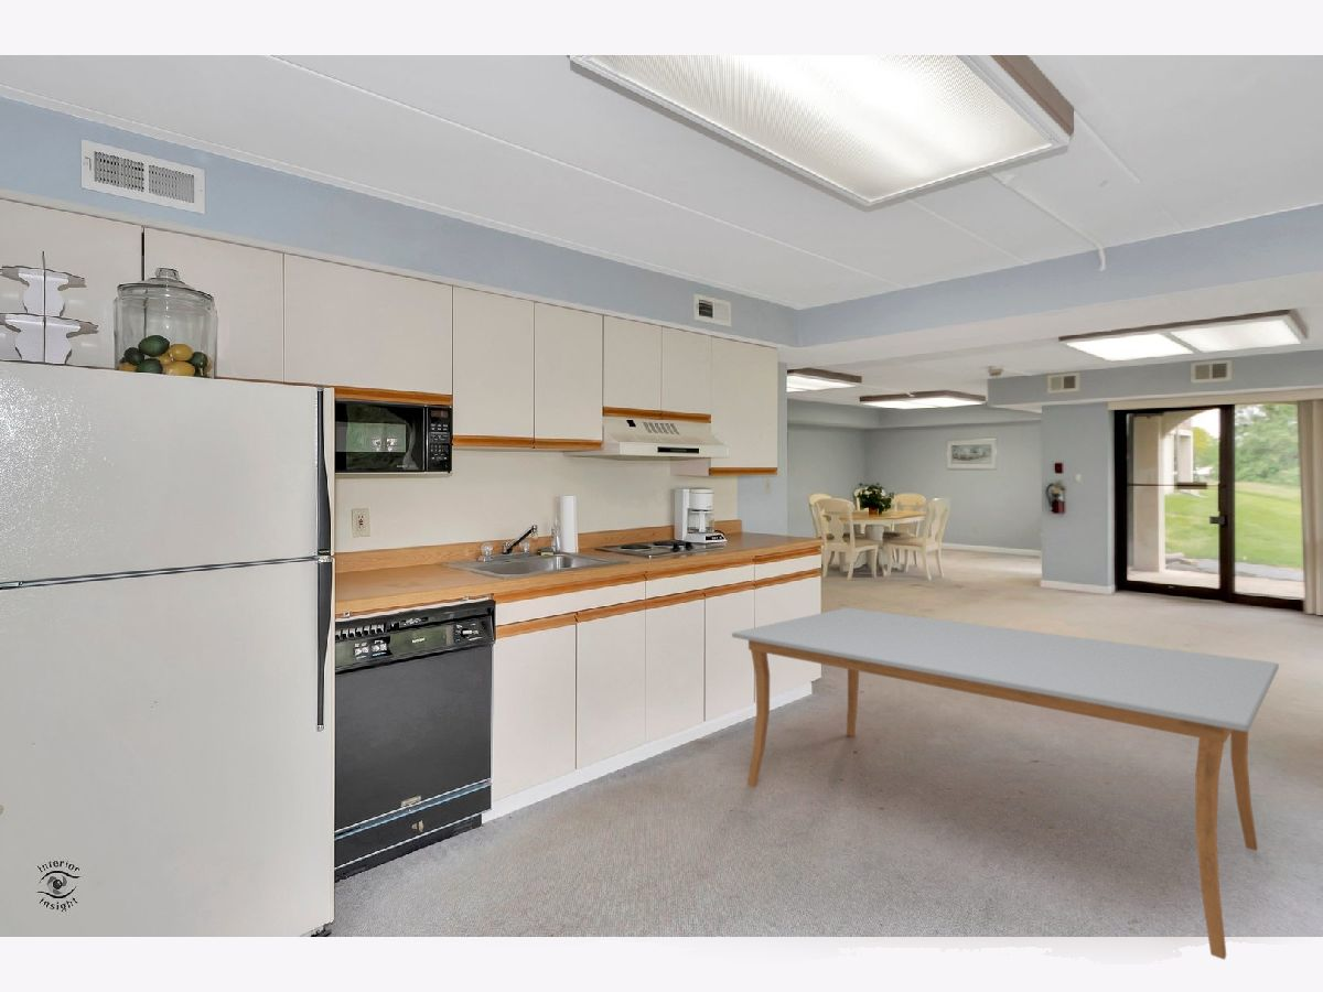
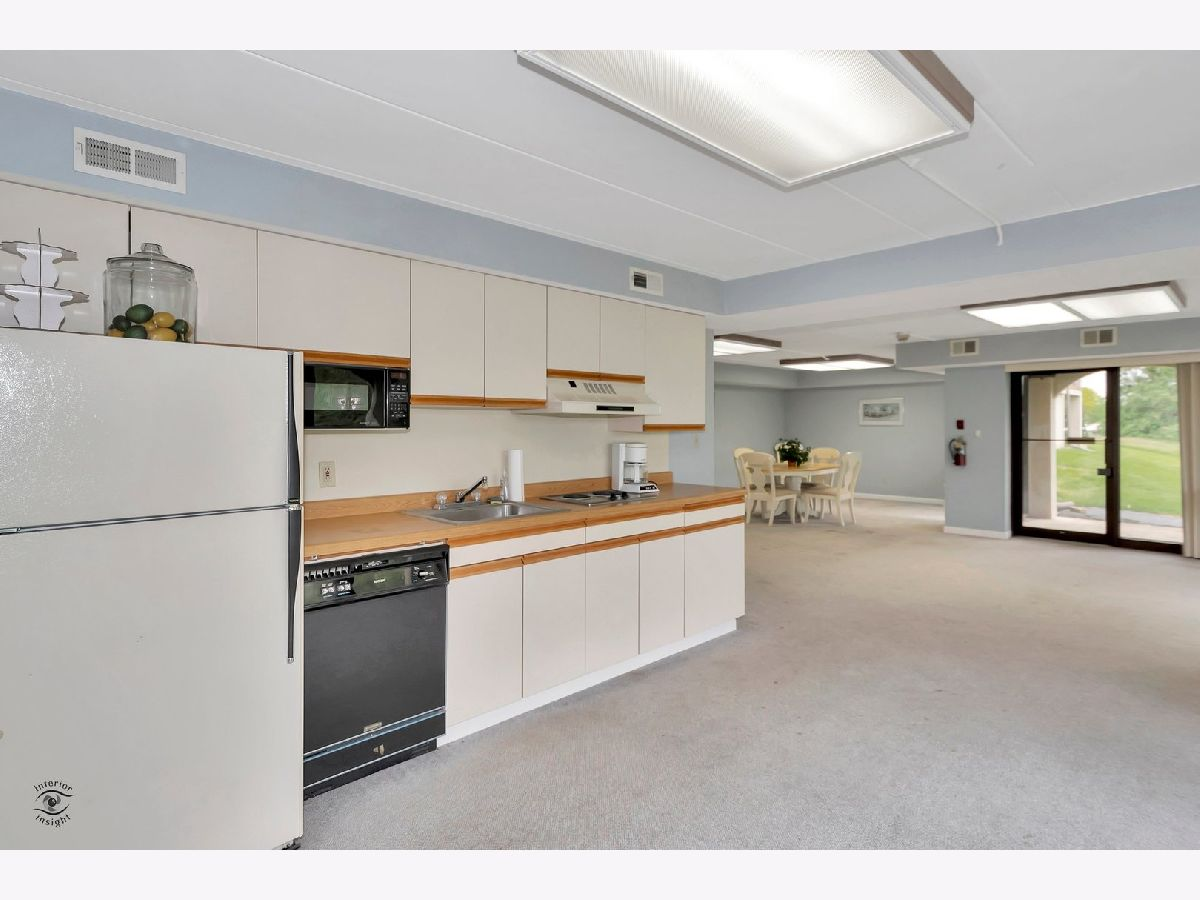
- dining table [731,606,1280,961]
